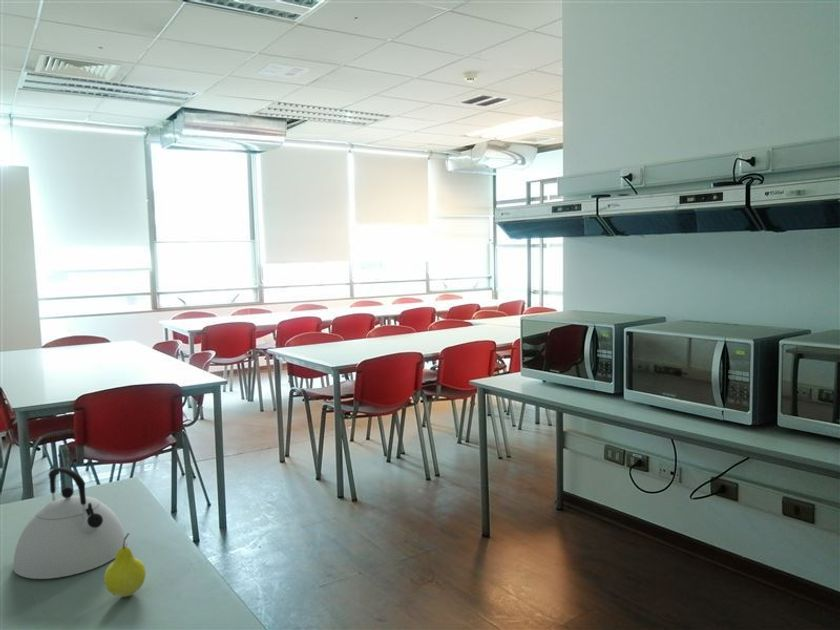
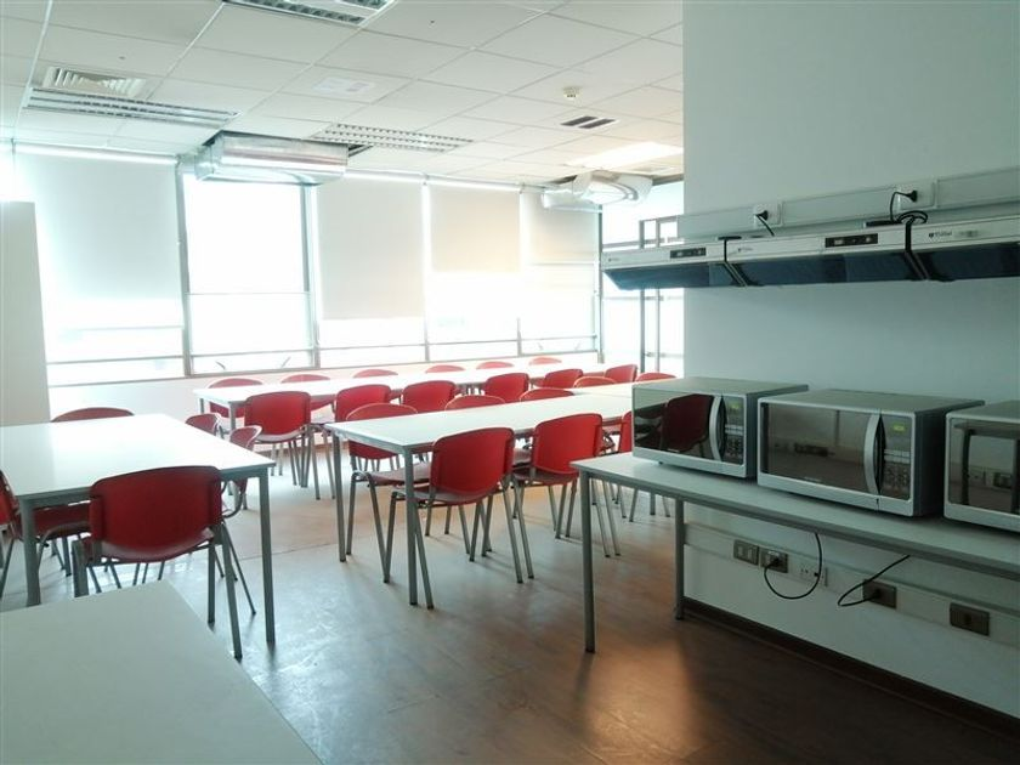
- fruit [103,532,147,598]
- kettle [12,466,128,580]
